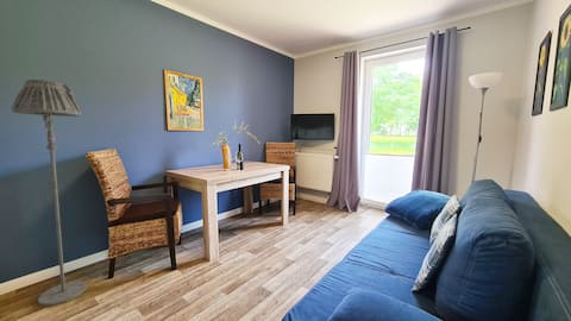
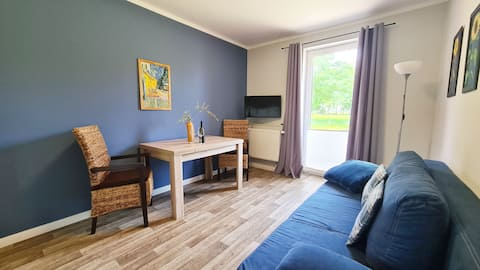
- floor lamp [11,78,88,307]
